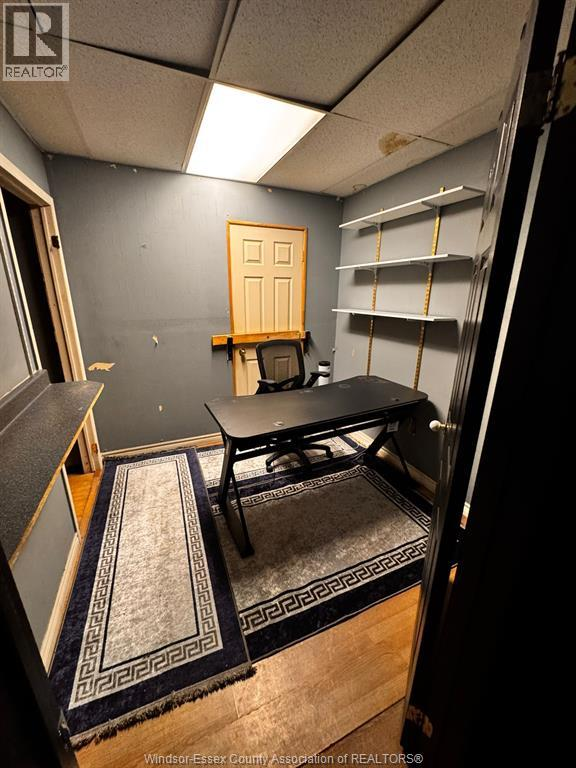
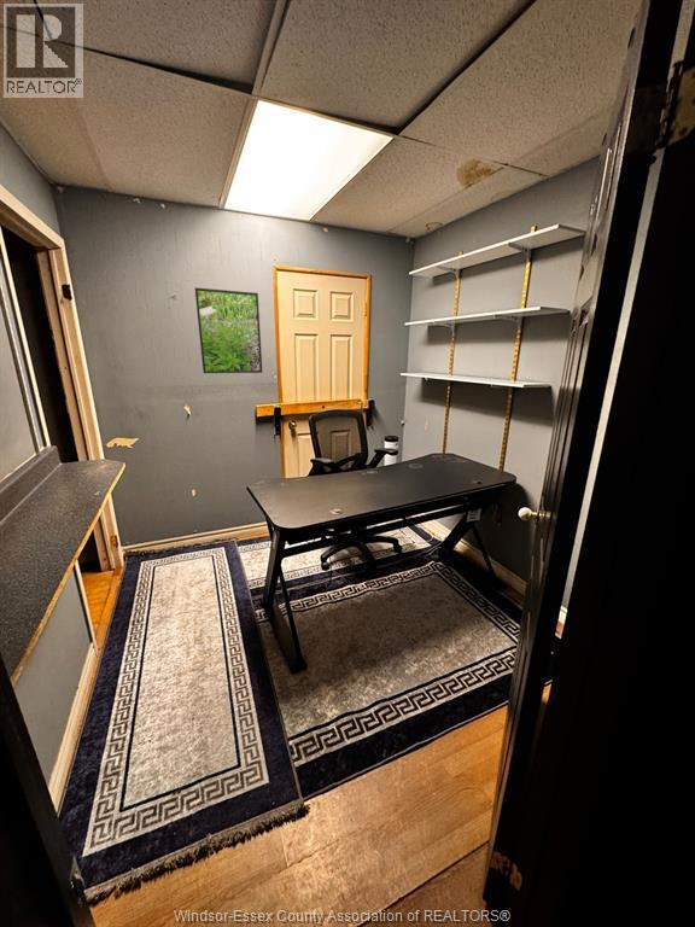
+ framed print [194,286,263,374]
